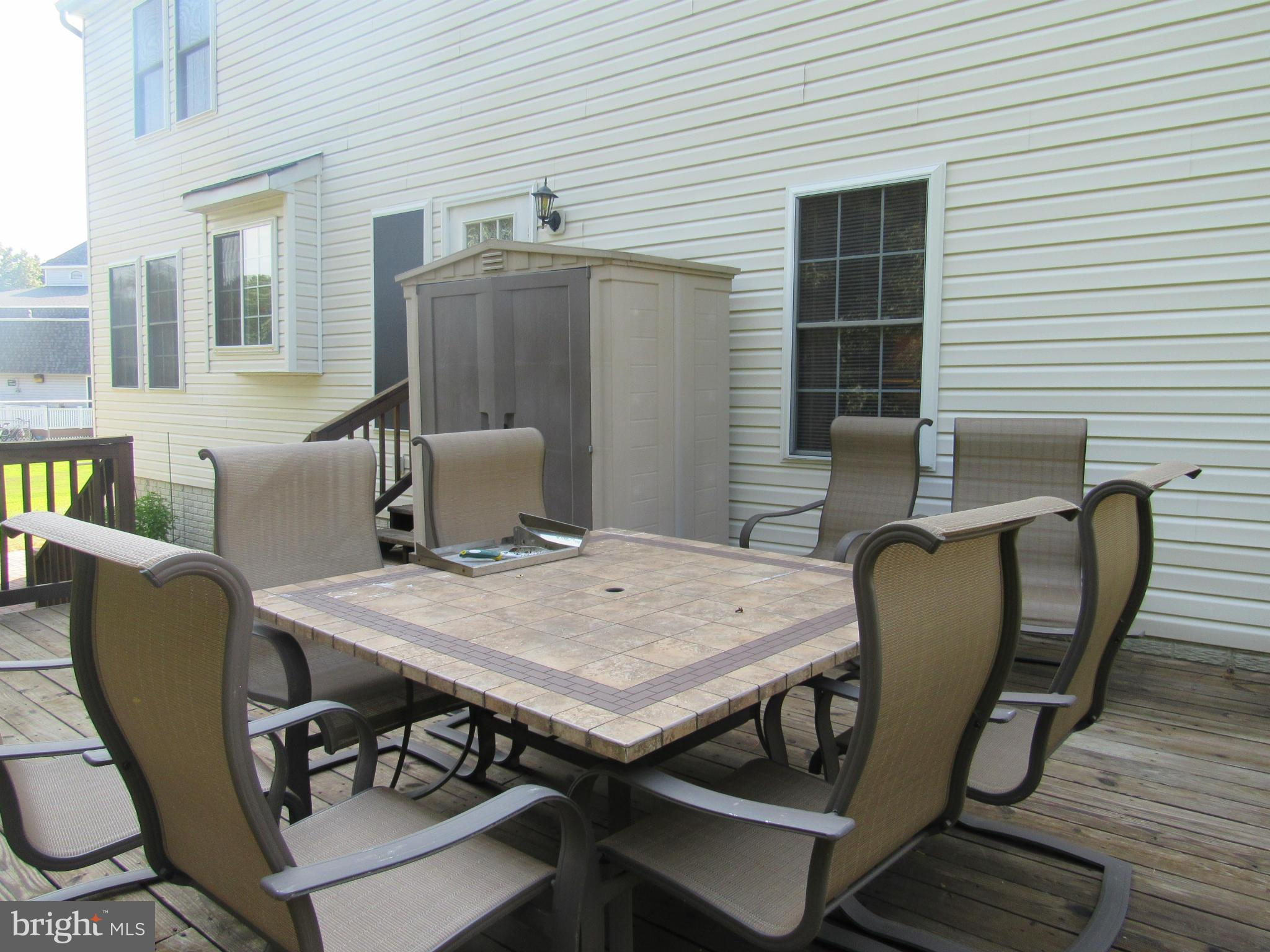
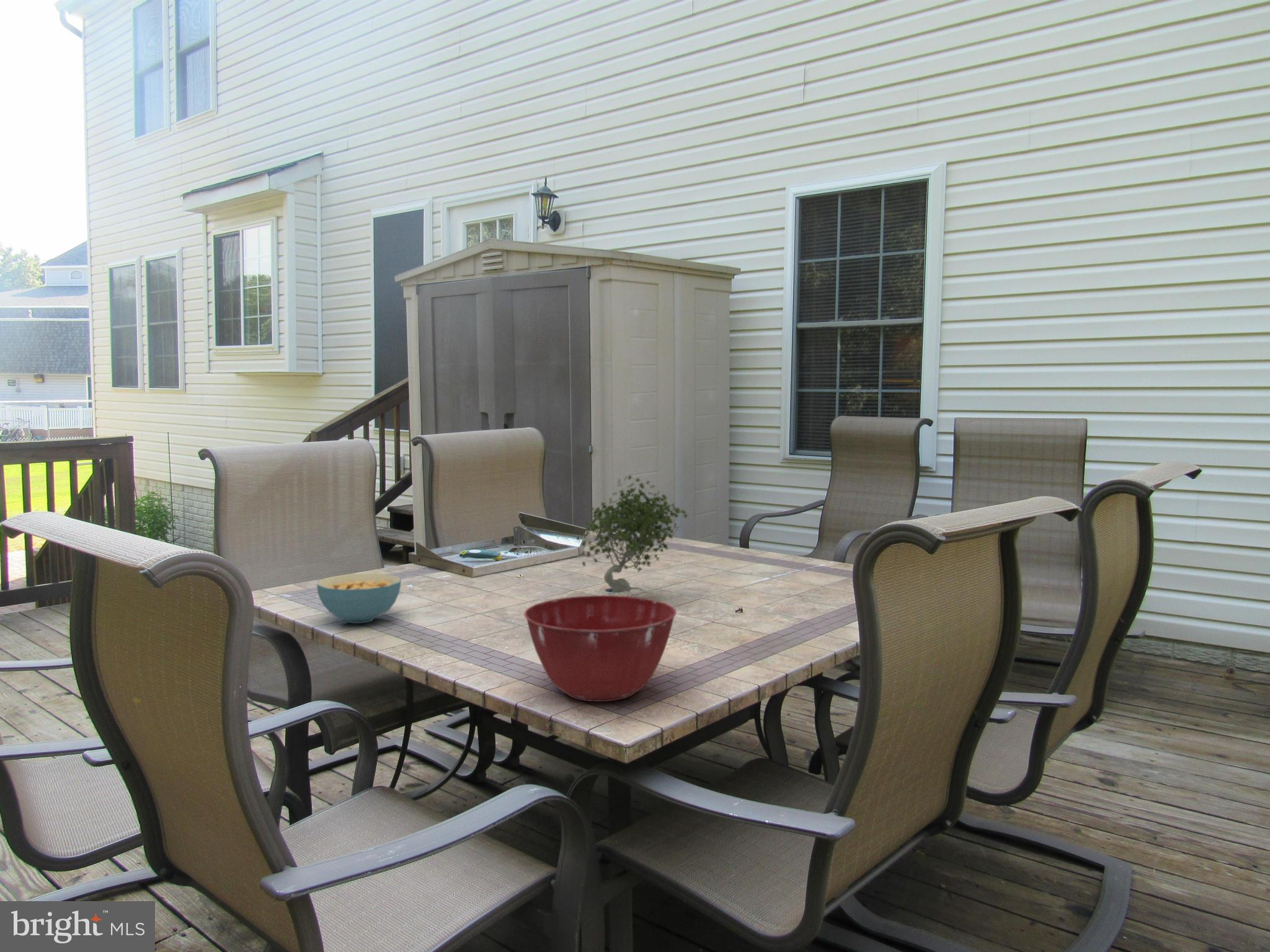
+ cereal bowl [316,573,402,624]
+ mixing bowl [523,595,677,702]
+ plant [575,474,688,596]
